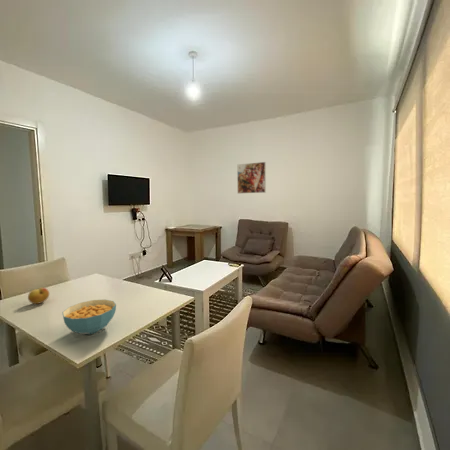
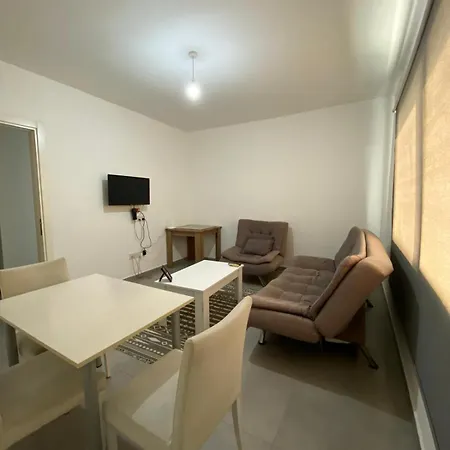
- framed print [236,161,267,195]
- fruit [27,287,50,305]
- cereal bowl [61,299,117,335]
